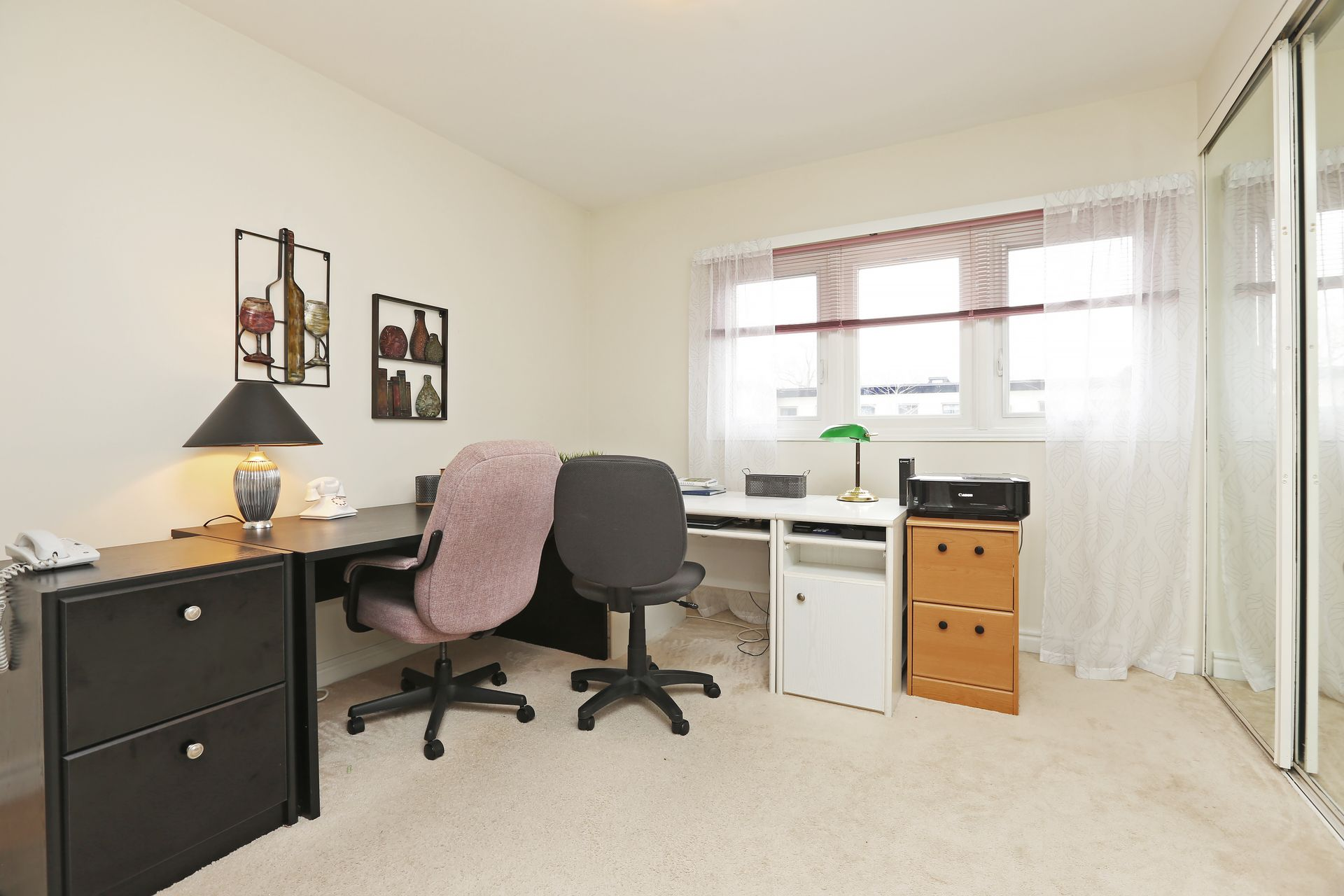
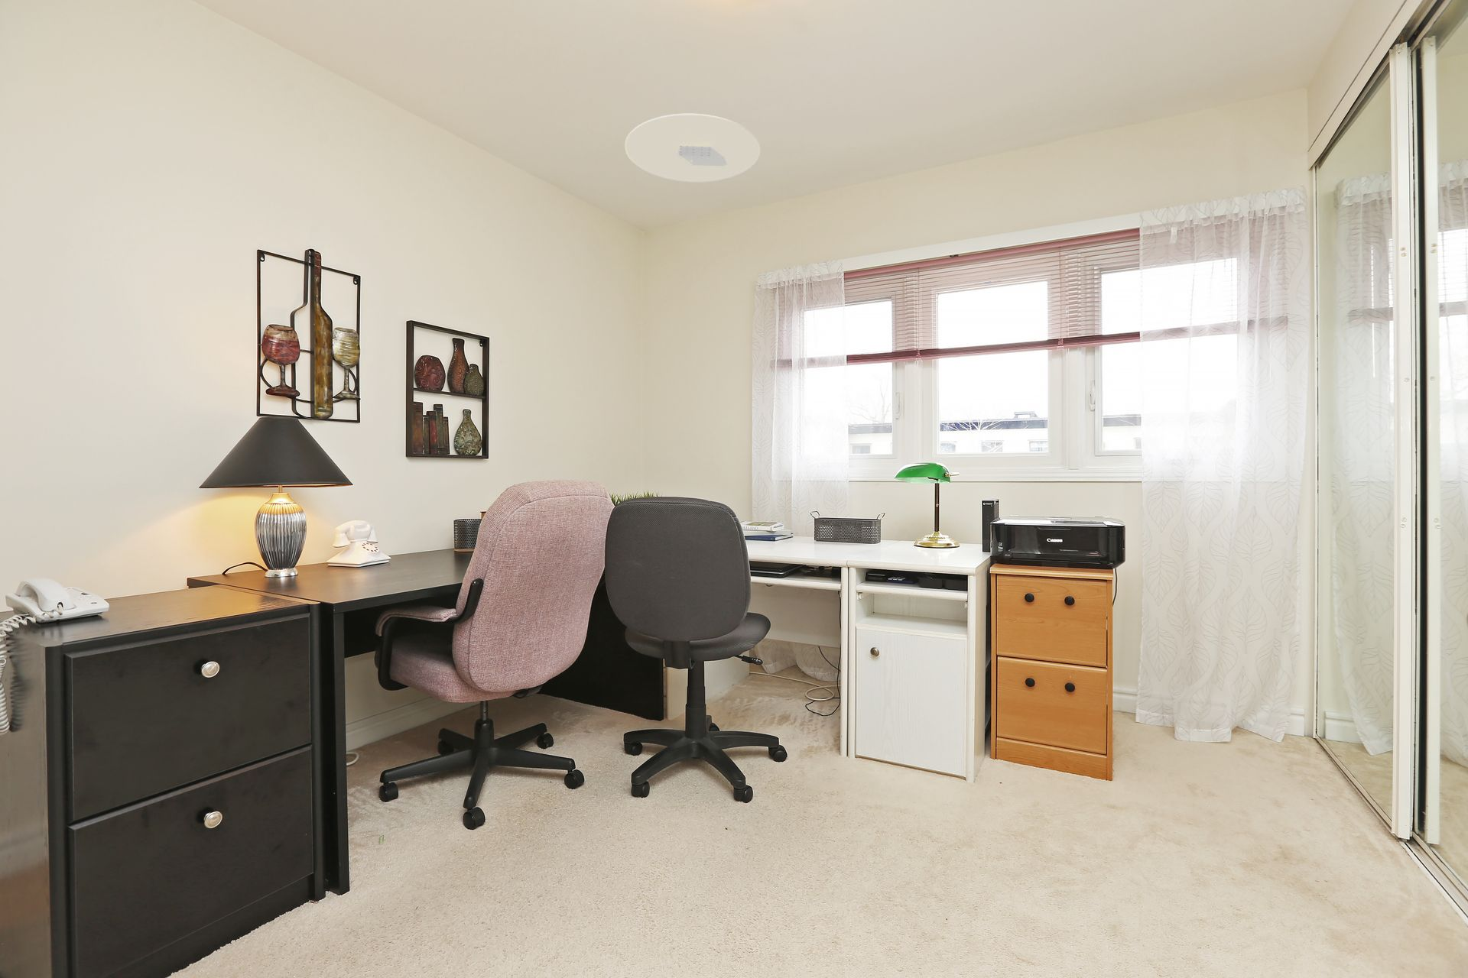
+ ceiling light [624,114,761,183]
